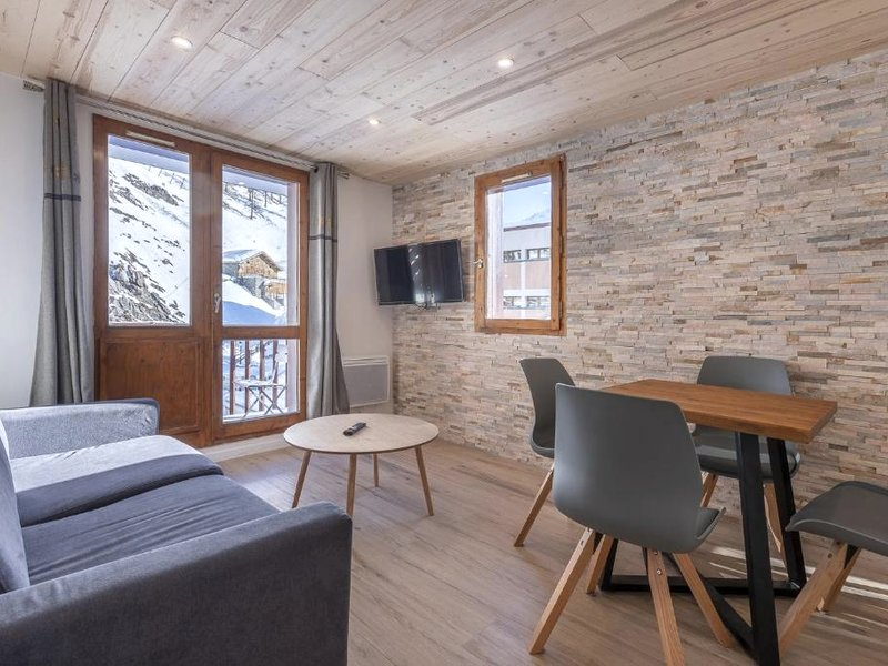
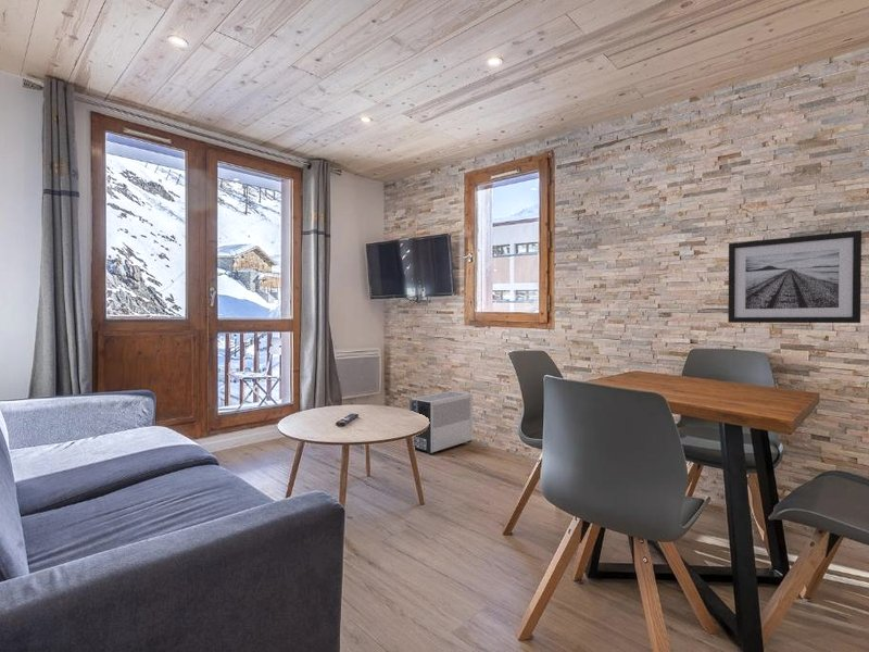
+ air purifier [408,390,474,455]
+ wall art [727,229,862,324]
